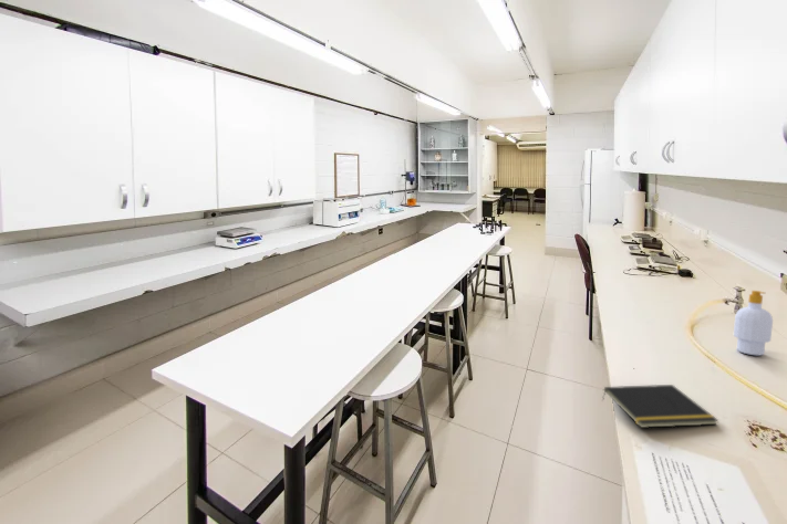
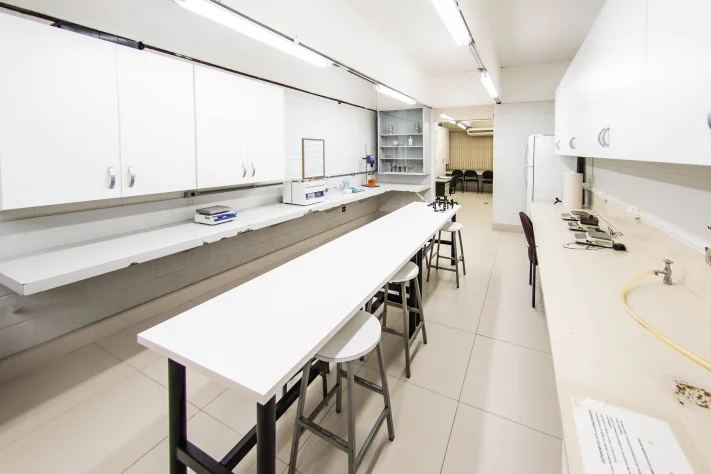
- notepad [601,384,719,429]
- soap bottle [733,290,774,356]
